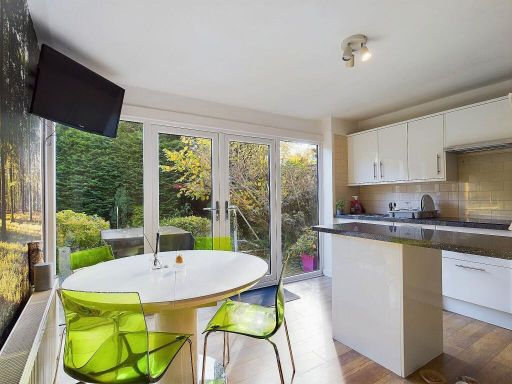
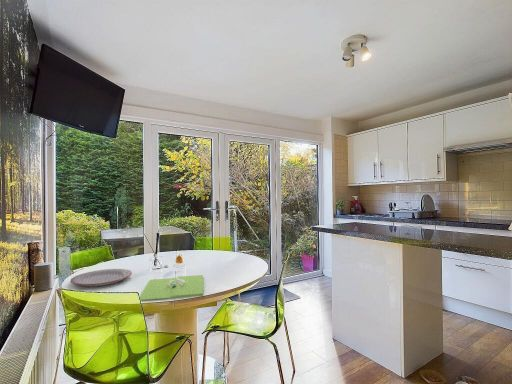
+ flower [139,274,204,302]
+ plate [69,268,133,287]
